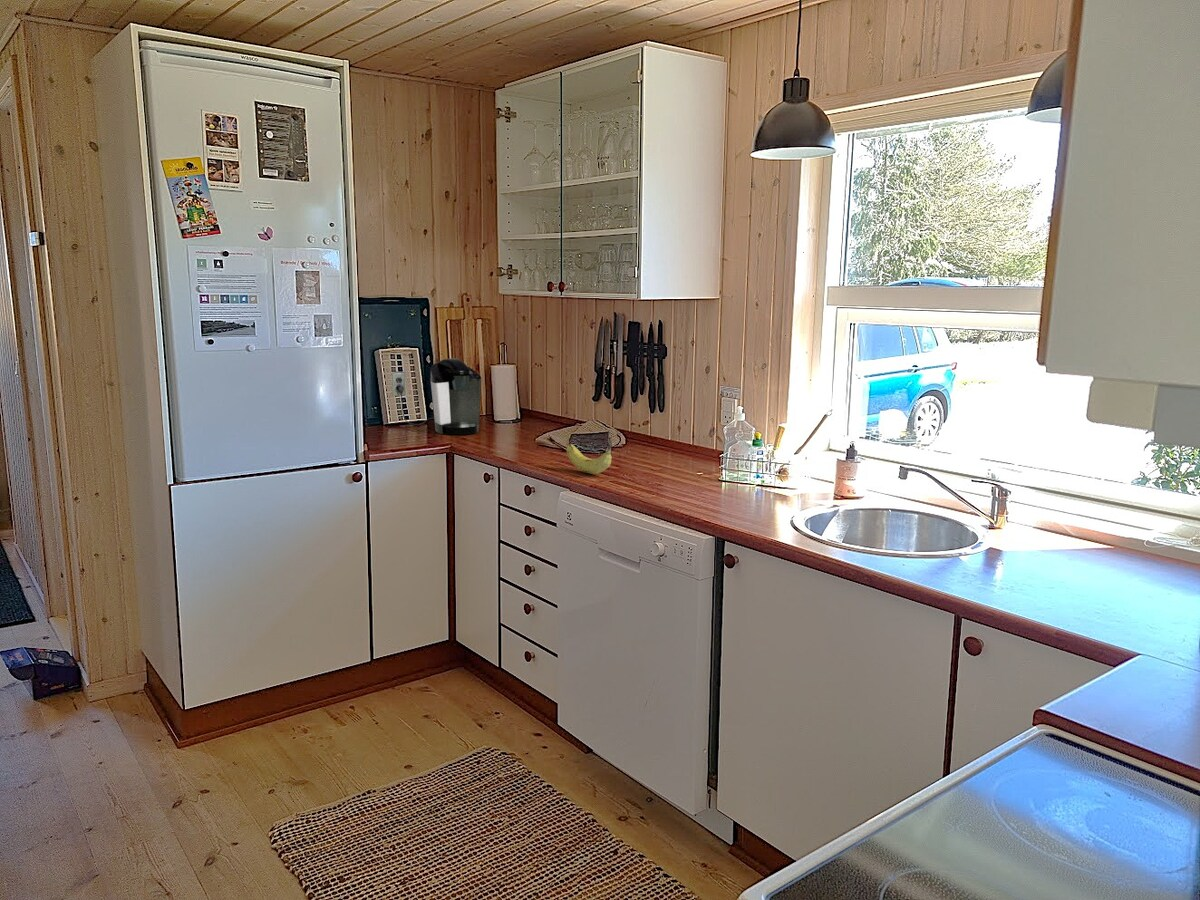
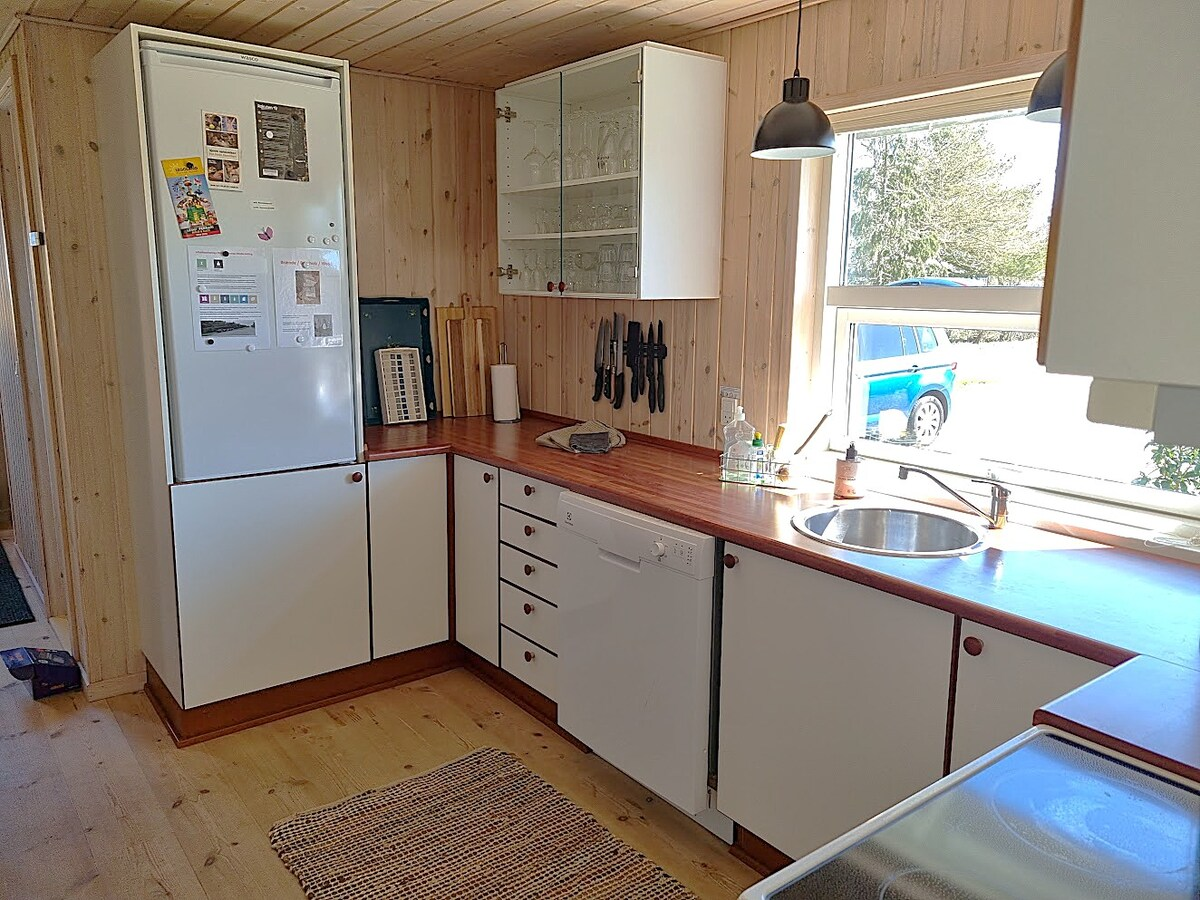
- coffee maker [391,357,482,436]
- fruit [566,436,614,475]
